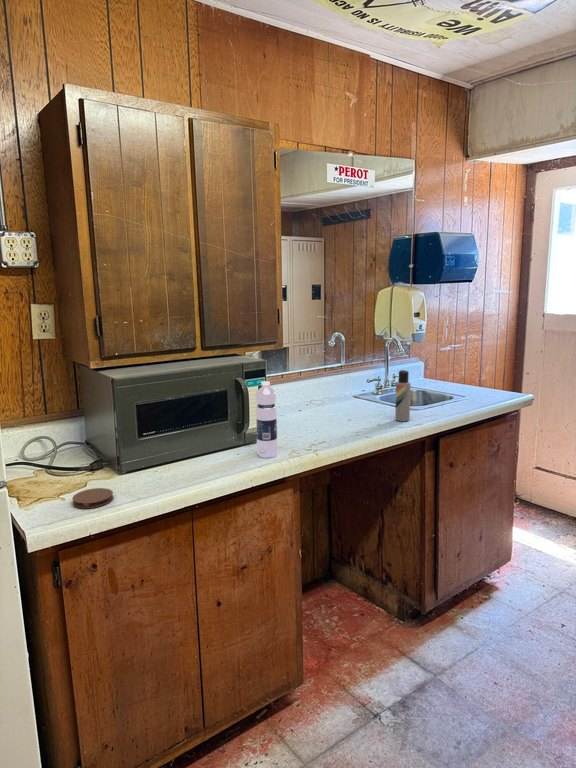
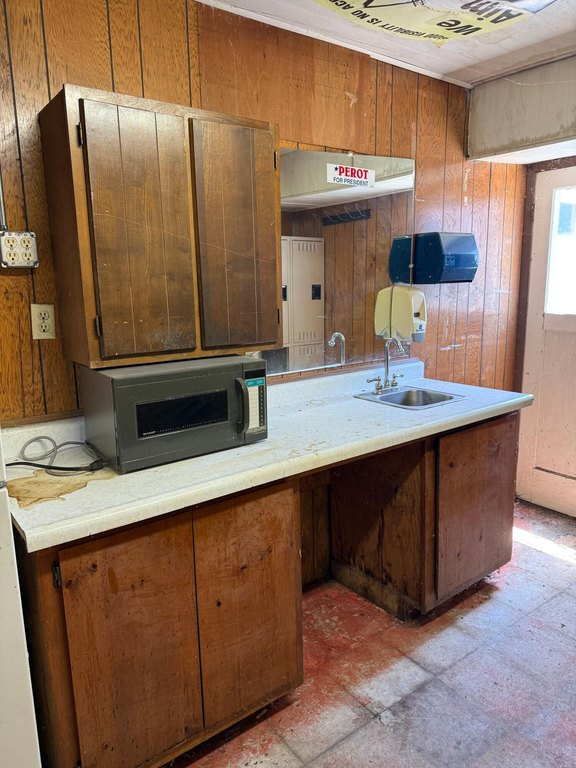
- water bottle [255,380,278,459]
- lotion bottle [394,369,412,422]
- coaster [71,487,114,509]
